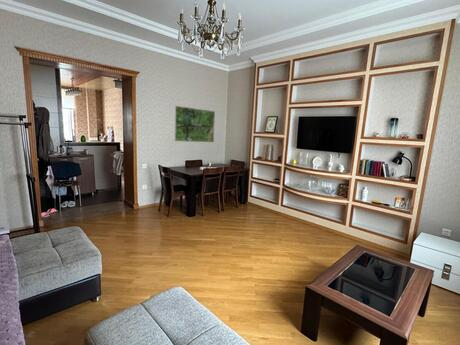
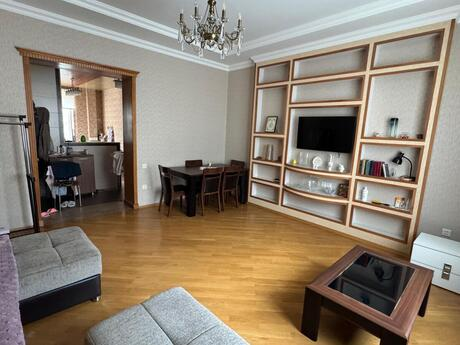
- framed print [173,105,216,143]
